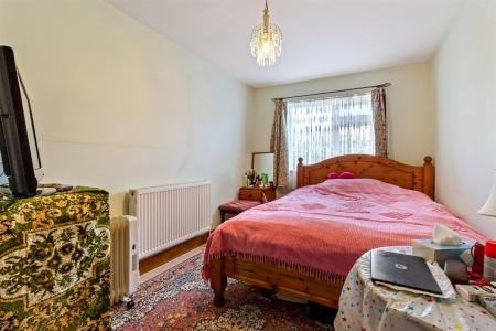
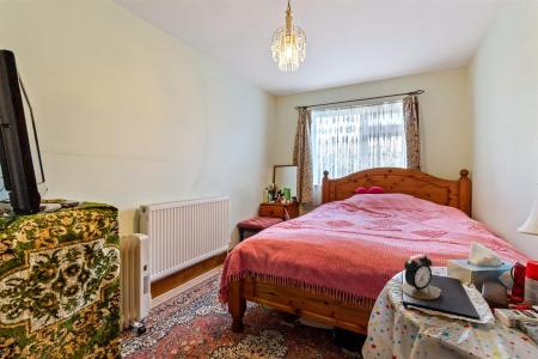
+ alarm clock [401,252,441,300]
